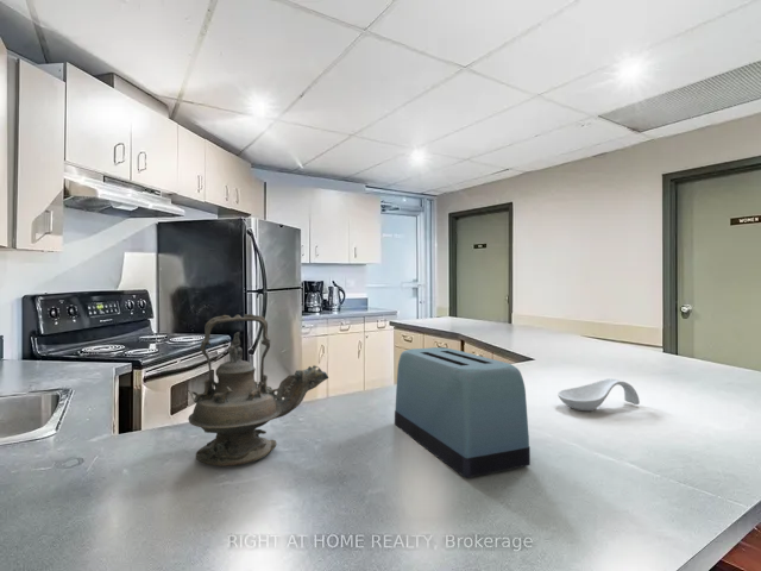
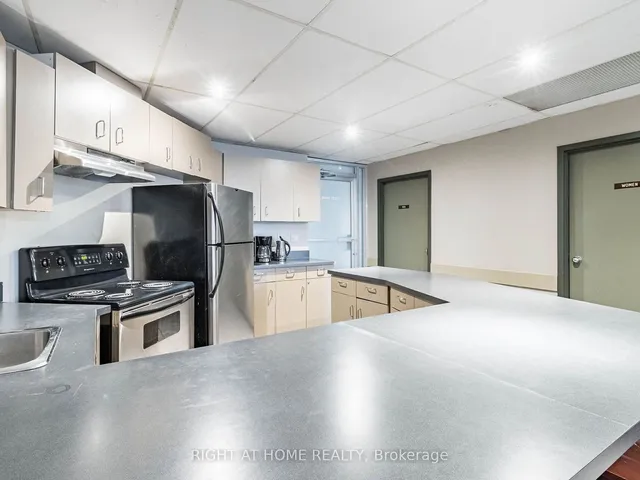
- toaster [394,346,532,478]
- teapot [187,313,329,468]
- spoon rest [556,377,641,412]
